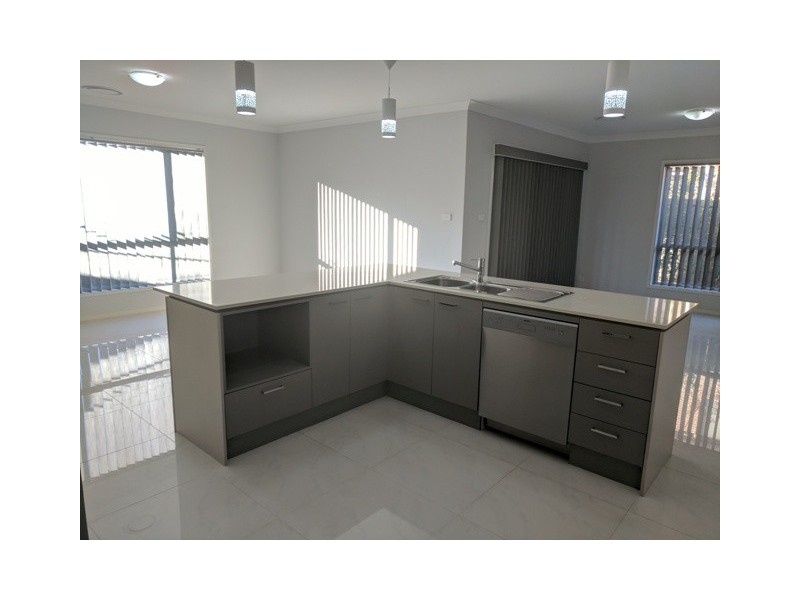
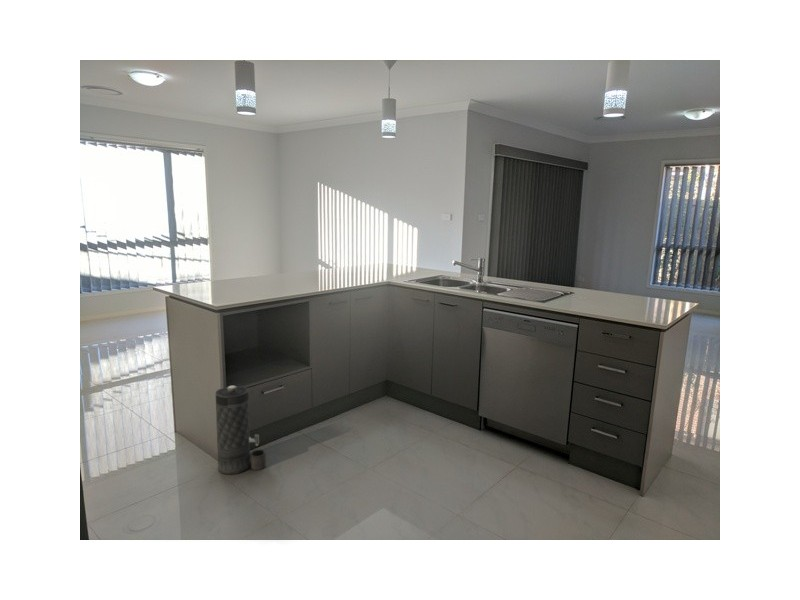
+ canister [214,385,267,475]
